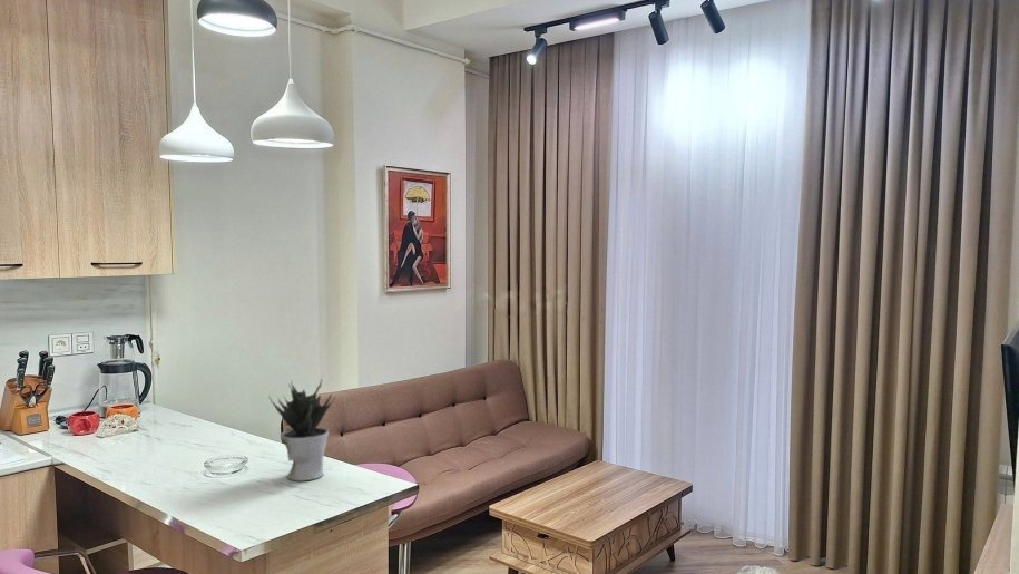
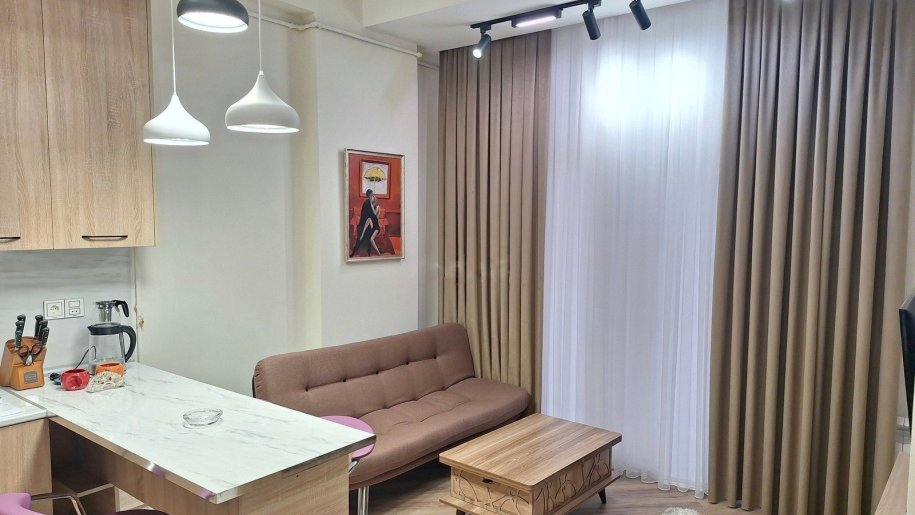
- potted plant [268,379,336,481]
